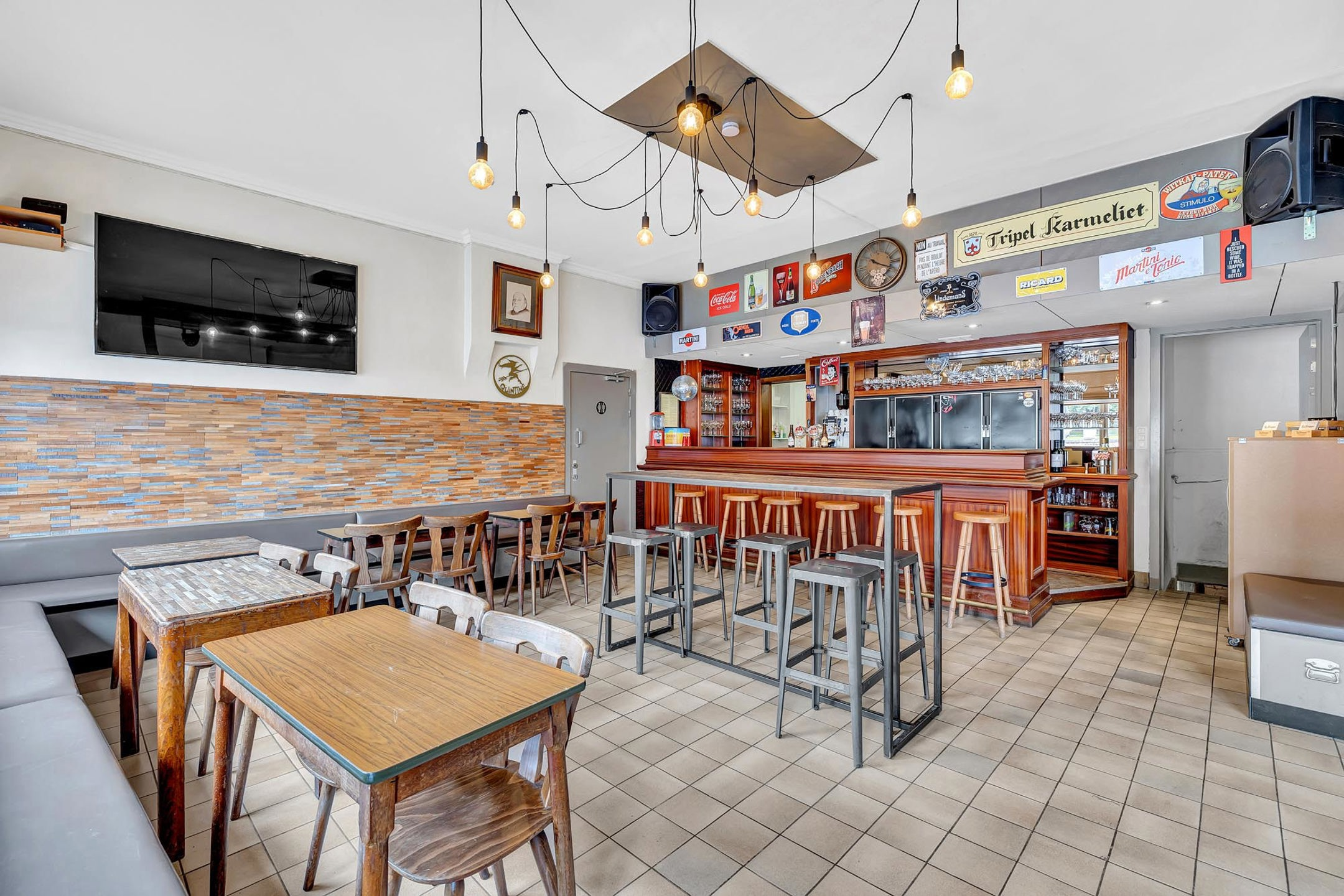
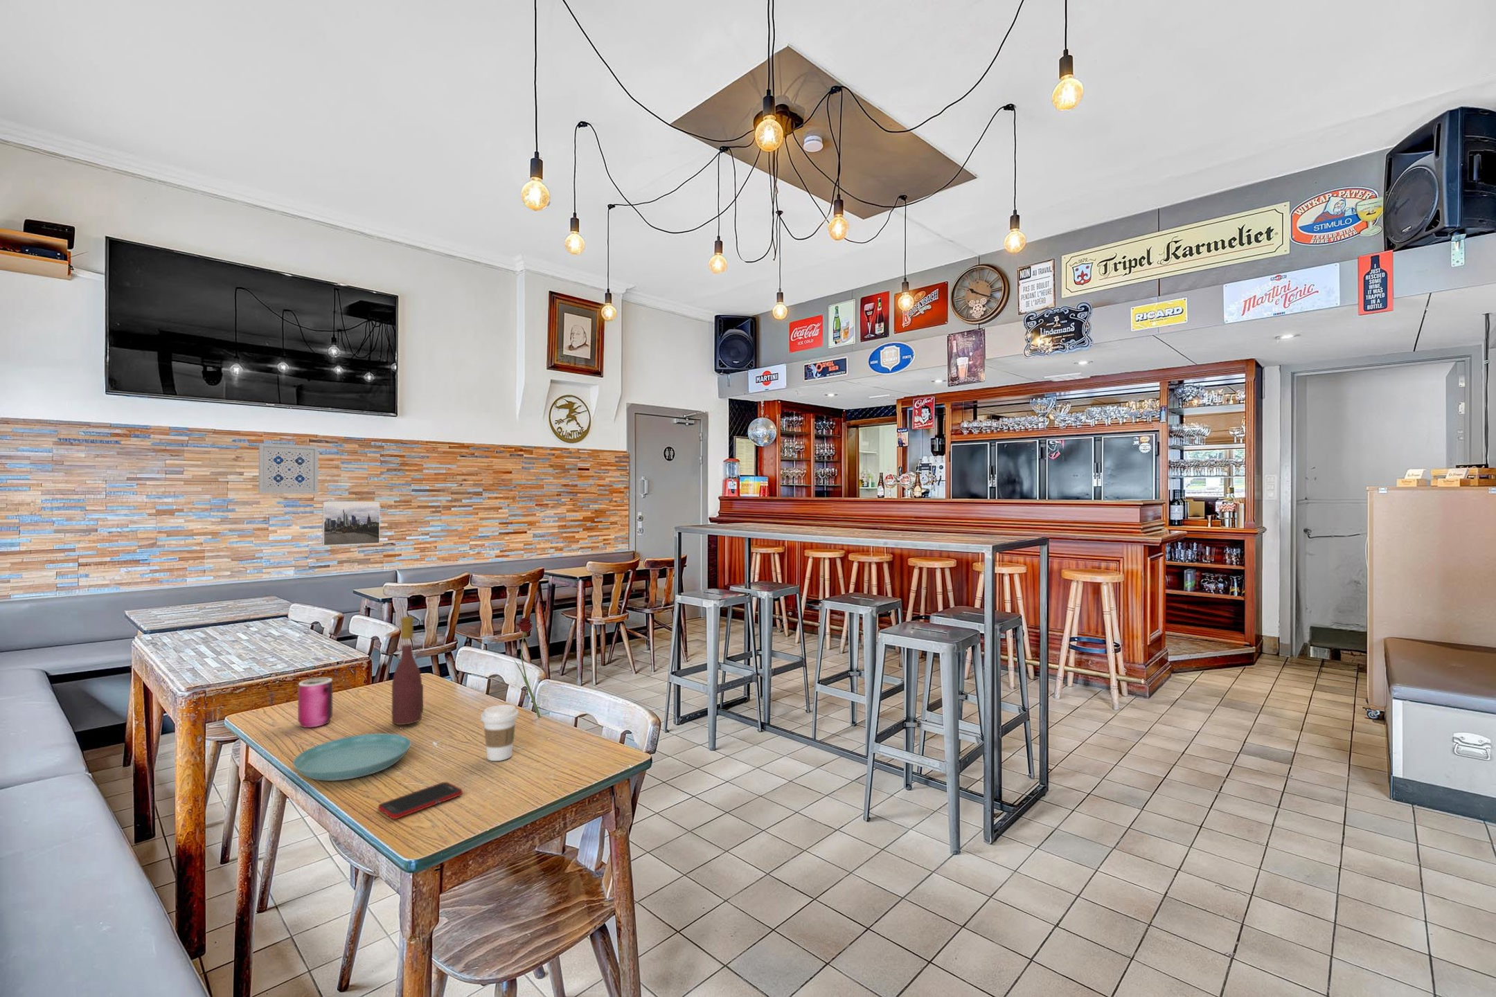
+ wine bottle [392,615,424,725]
+ cell phone [377,781,463,820]
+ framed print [322,501,381,546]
+ can [297,678,333,729]
+ saucer [293,733,412,781]
+ flower [512,616,541,719]
+ coffee cup [480,704,520,761]
+ wall art [258,443,318,494]
